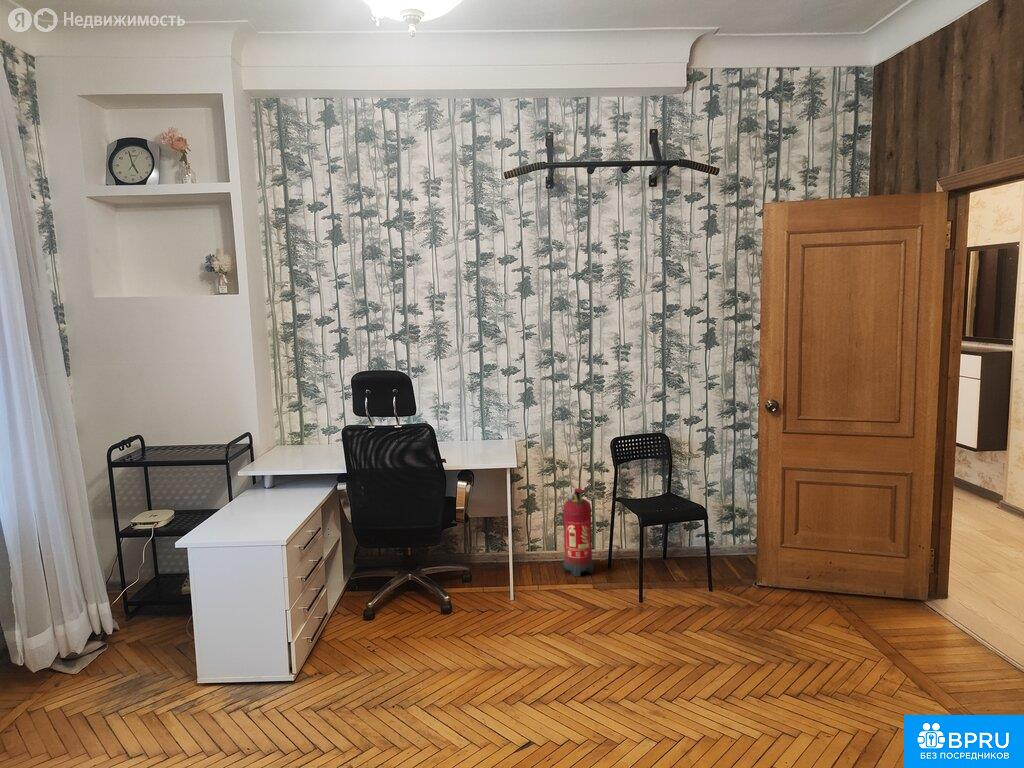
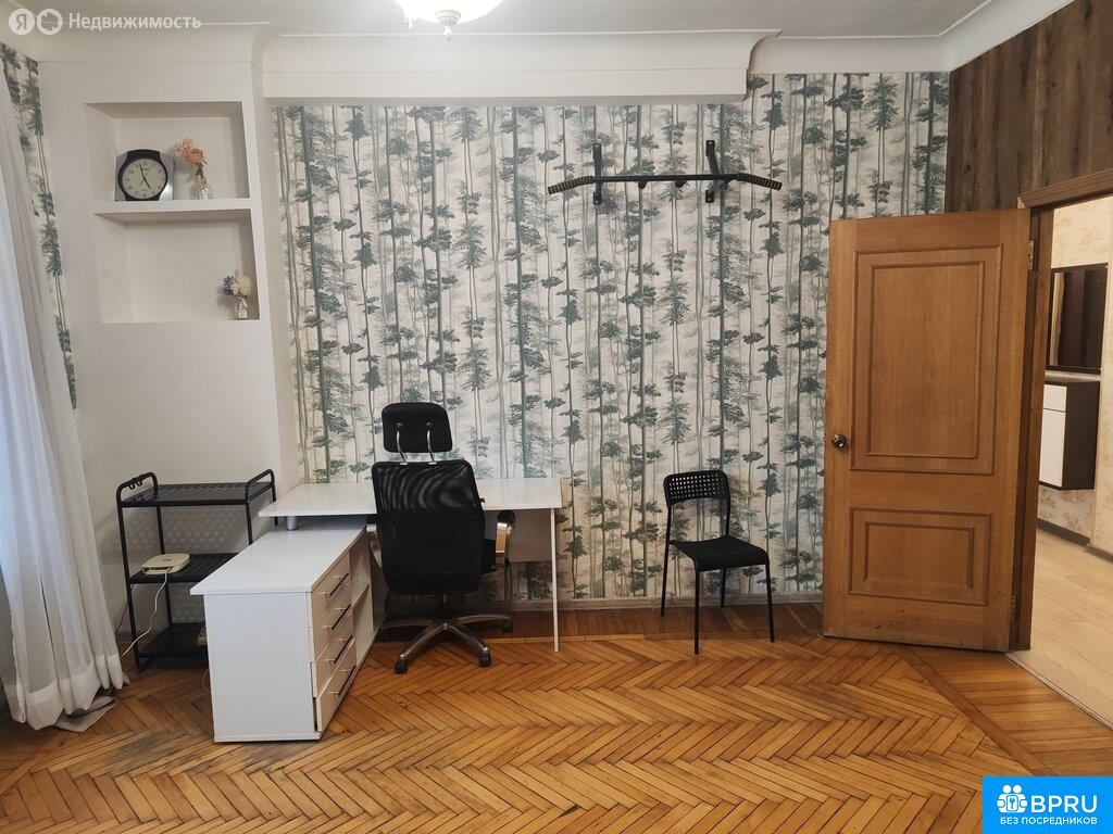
- fire extinguisher [562,487,595,577]
